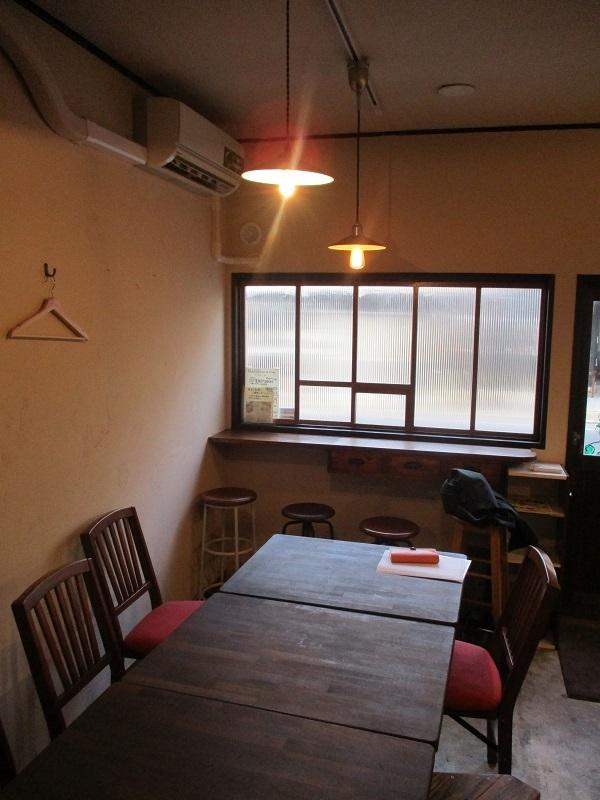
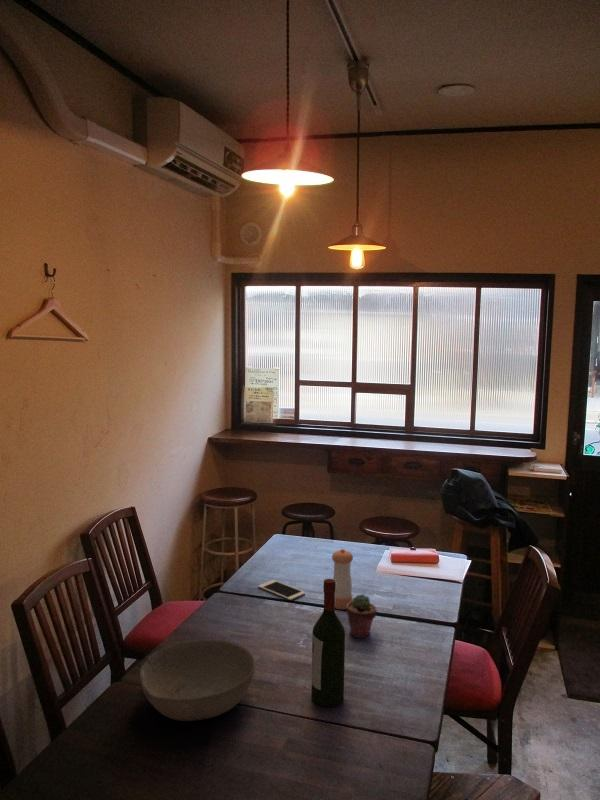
+ potted succulent [345,593,378,639]
+ bowl [139,638,256,722]
+ cell phone [257,579,306,601]
+ wine bottle [310,578,346,707]
+ pepper shaker [331,548,354,610]
